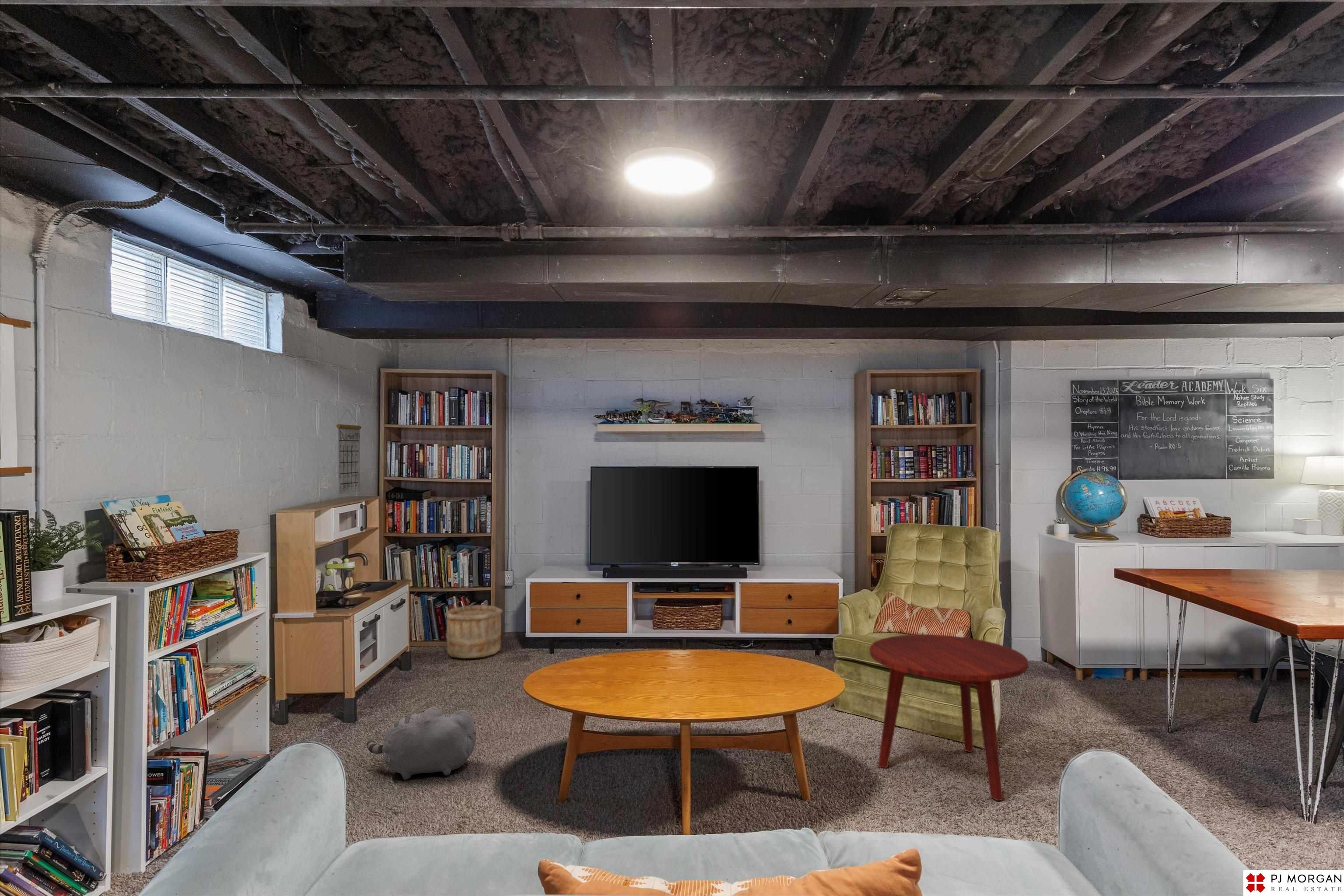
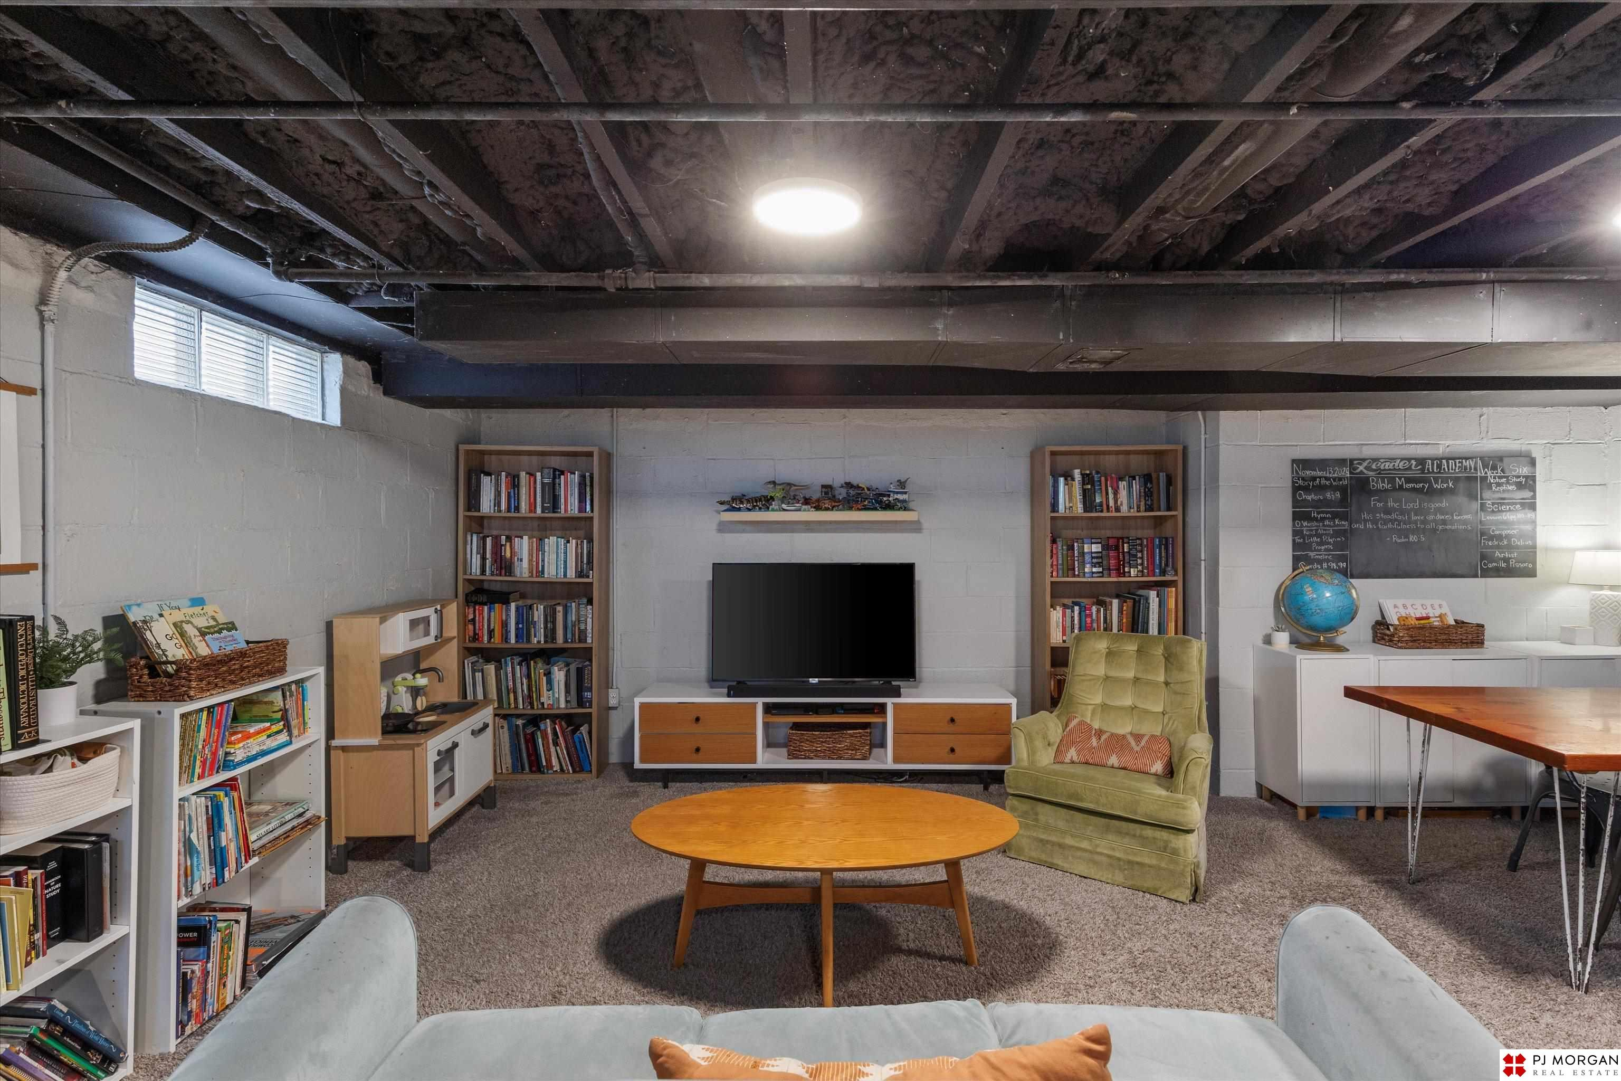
- side table [869,634,1029,802]
- wooden bucket [444,605,503,659]
- calendar [336,408,362,495]
- plush toy [366,707,477,781]
